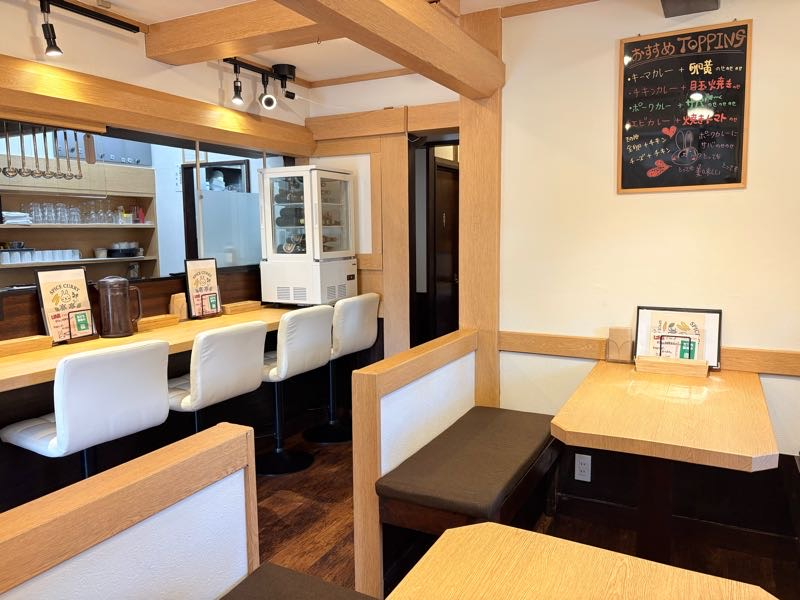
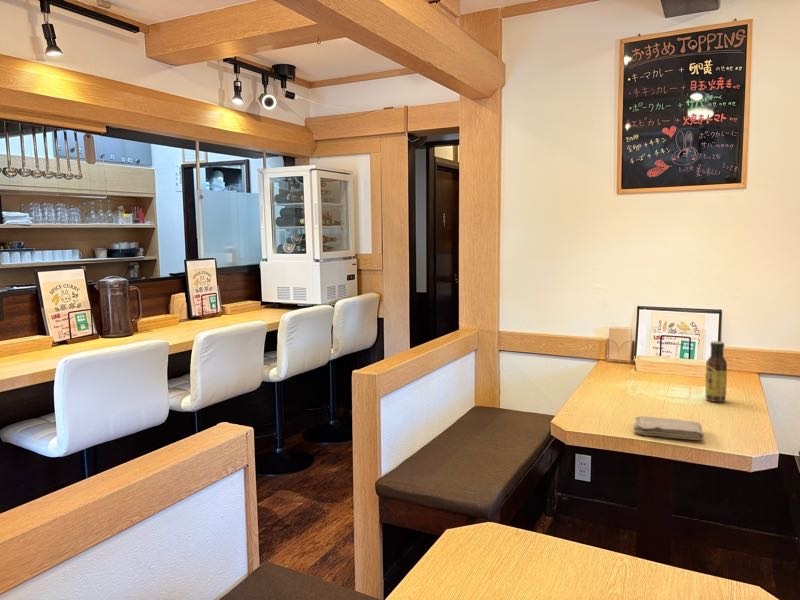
+ washcloth [633,415,705,441]
+ sauce bottle [704,340,728,403]
